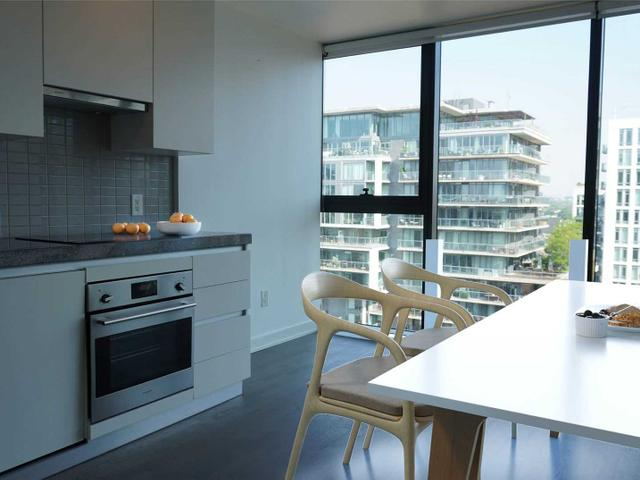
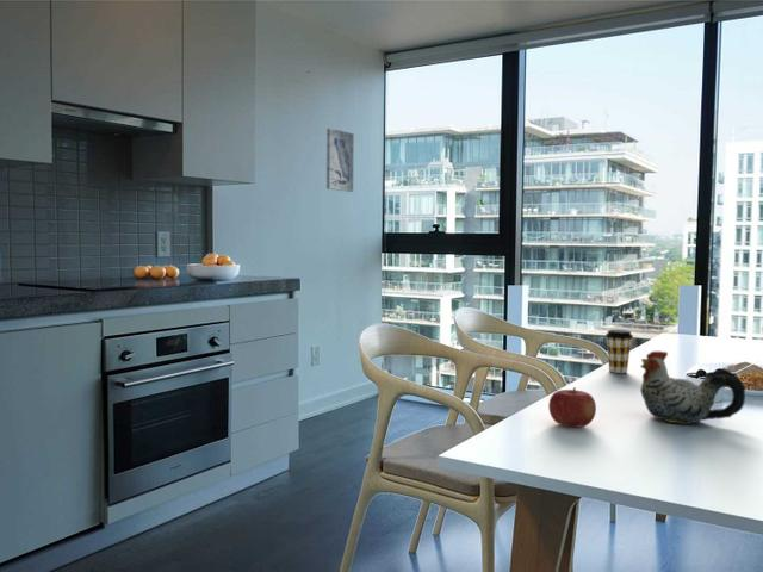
+ chicken figurine [639,350,746,425]
+ wall art [325,128,355,193]
+ fruit [547,386,597,429]
+ coffee cup [604,329,634,374]
